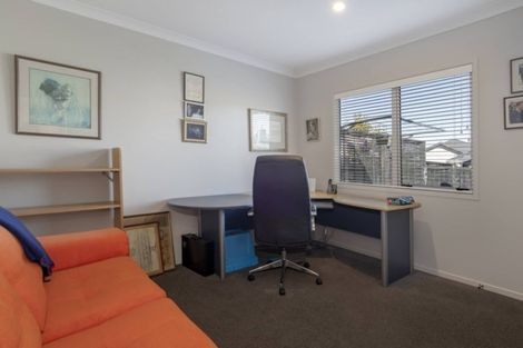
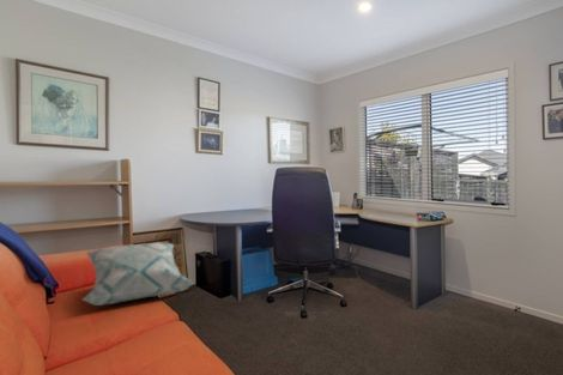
+ decorative pillow [81,241,194,307]
